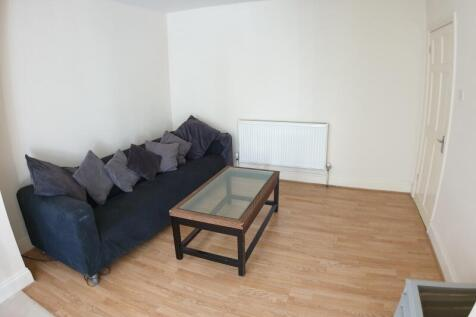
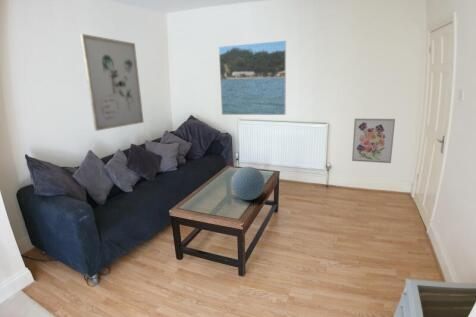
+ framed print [218,39,287,116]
+ wall art [79,33,145,132]
+ wall art [351,118,396,164]
+ decorative orb [230,165,266,201]
